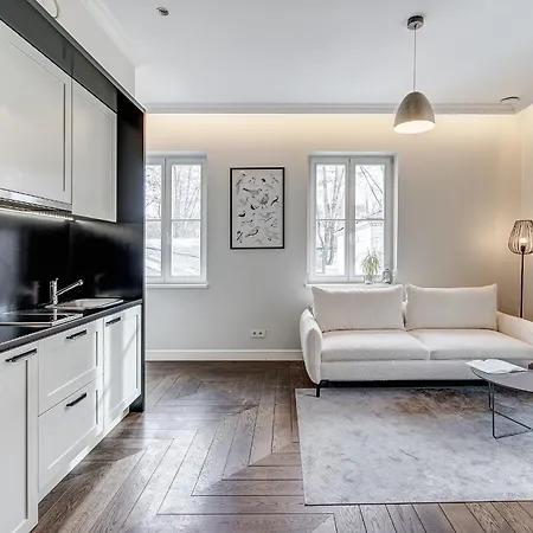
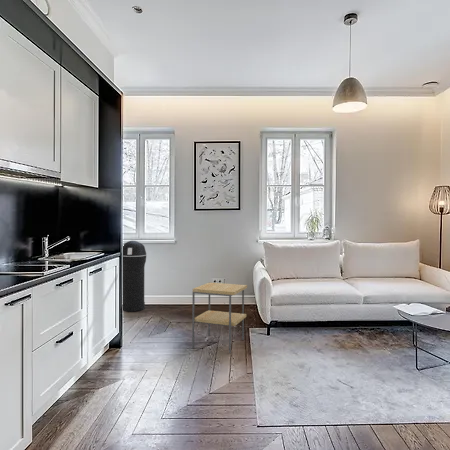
+ side table [191,282,248,354]
+ trash can [122,240,147,313]
